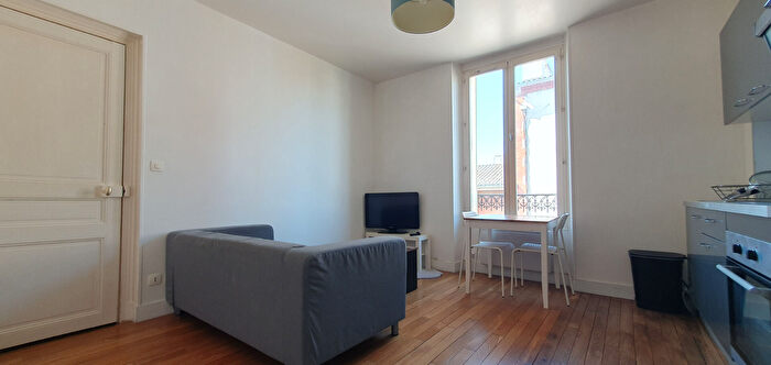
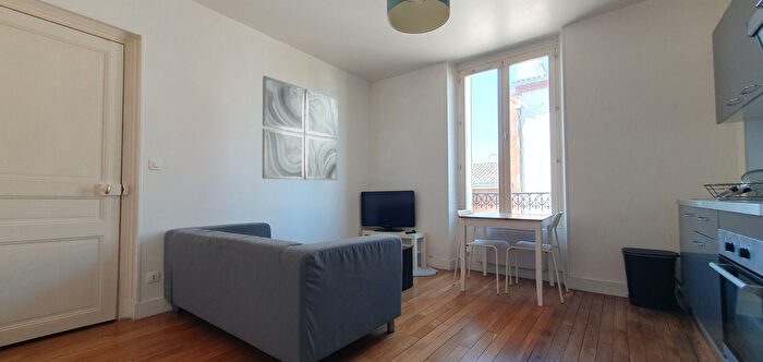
+ wall art [262,74,338,181]
